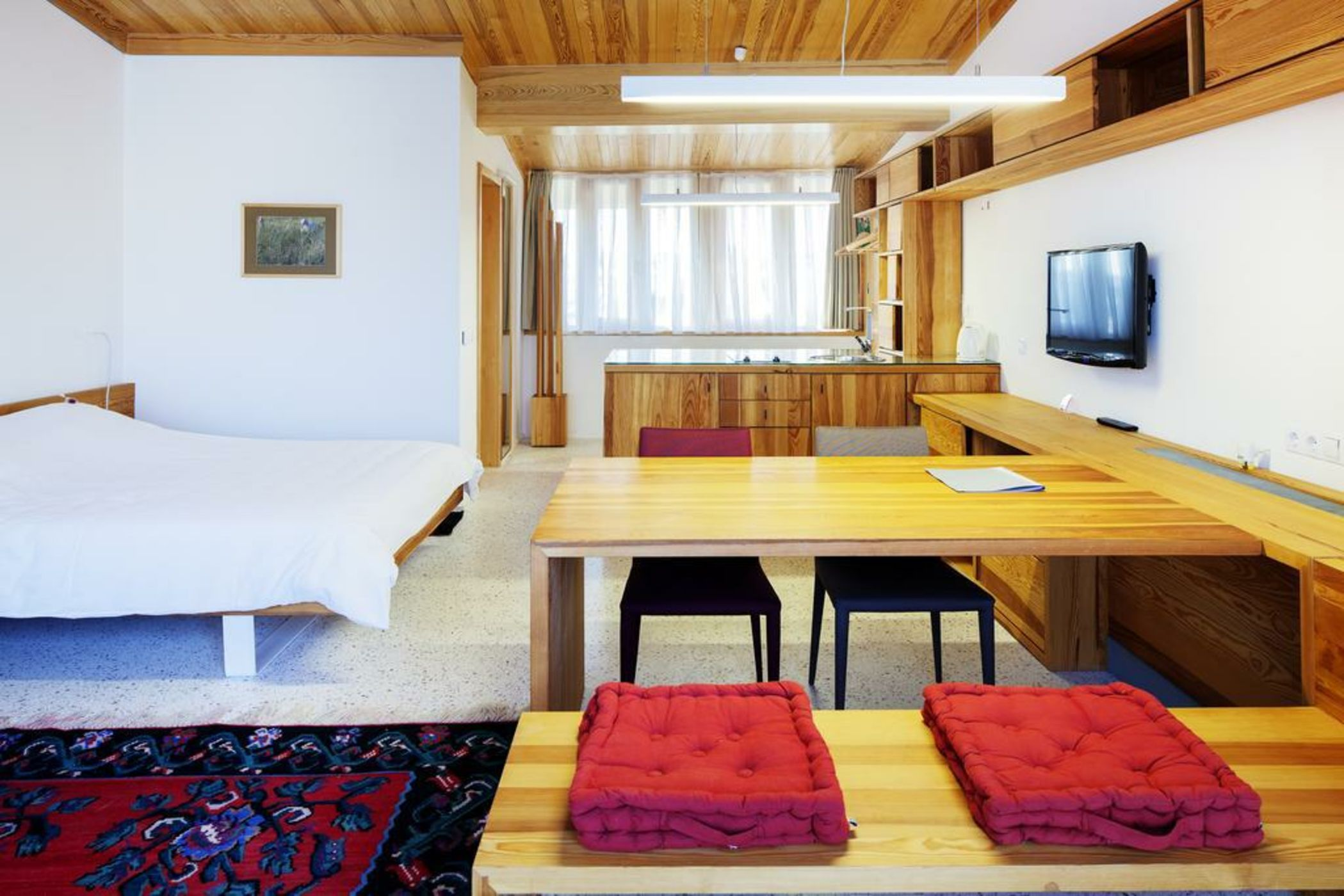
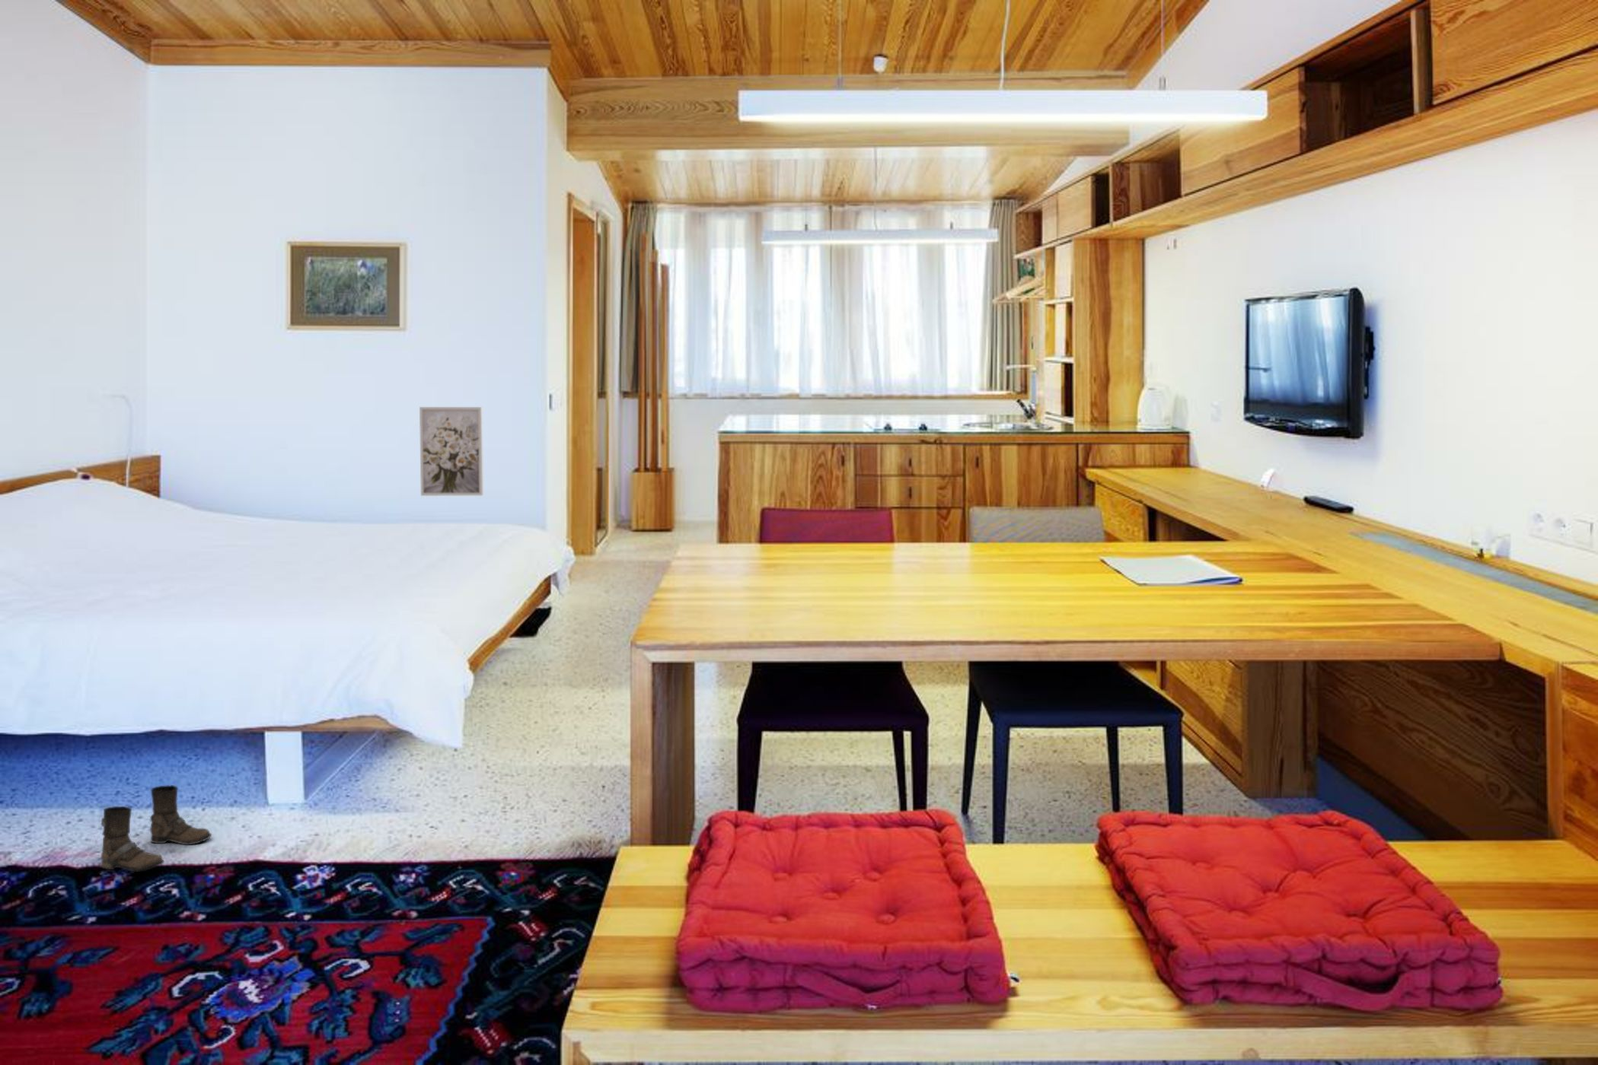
+ boots [101,784,213,872]
+ wall art [419,407,484,497]
